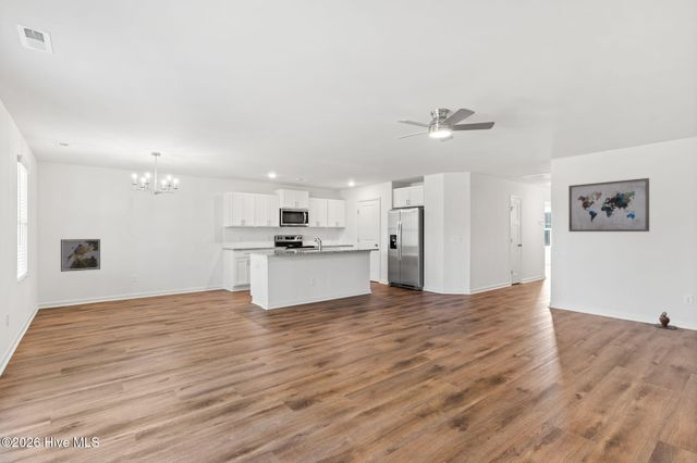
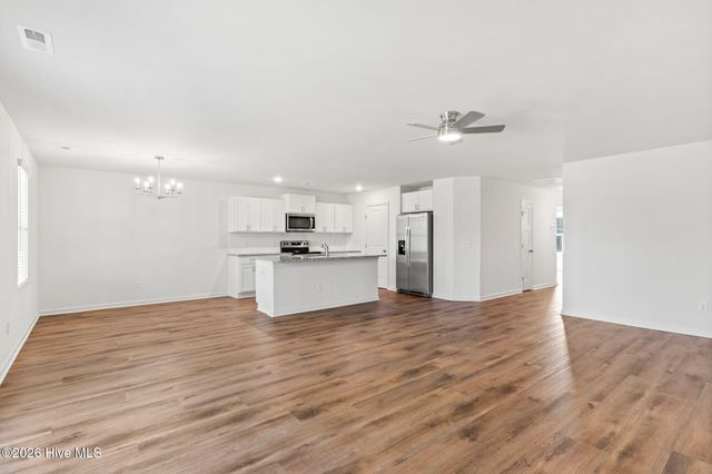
- wall art [567,177,650,233]
- ceramic jug [653,311,677,330]
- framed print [60,238,101,273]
